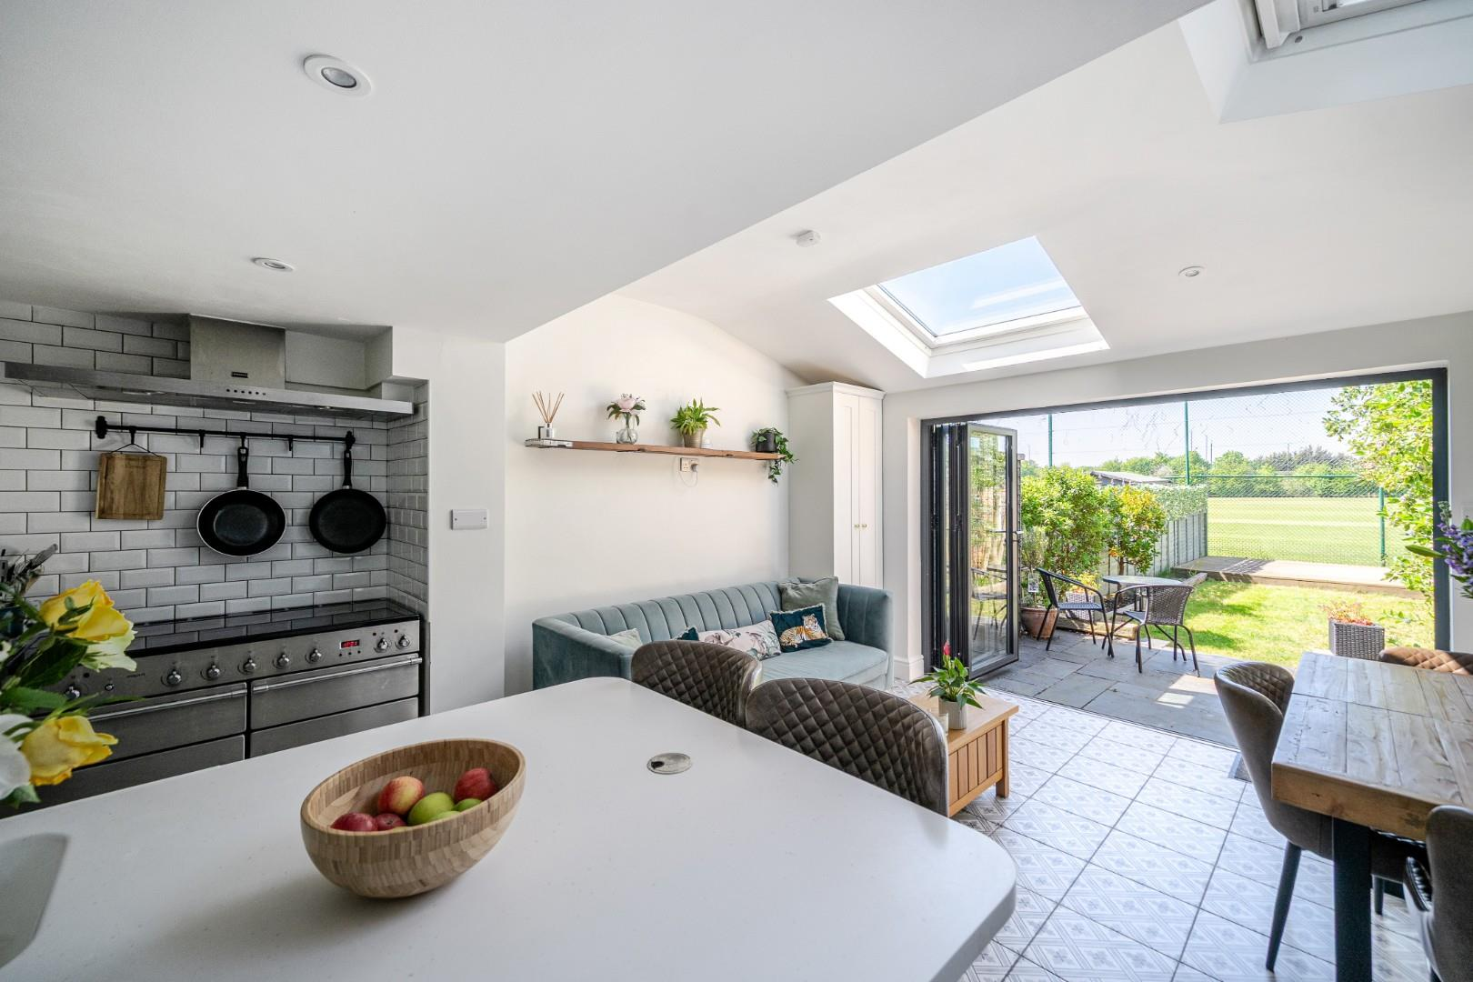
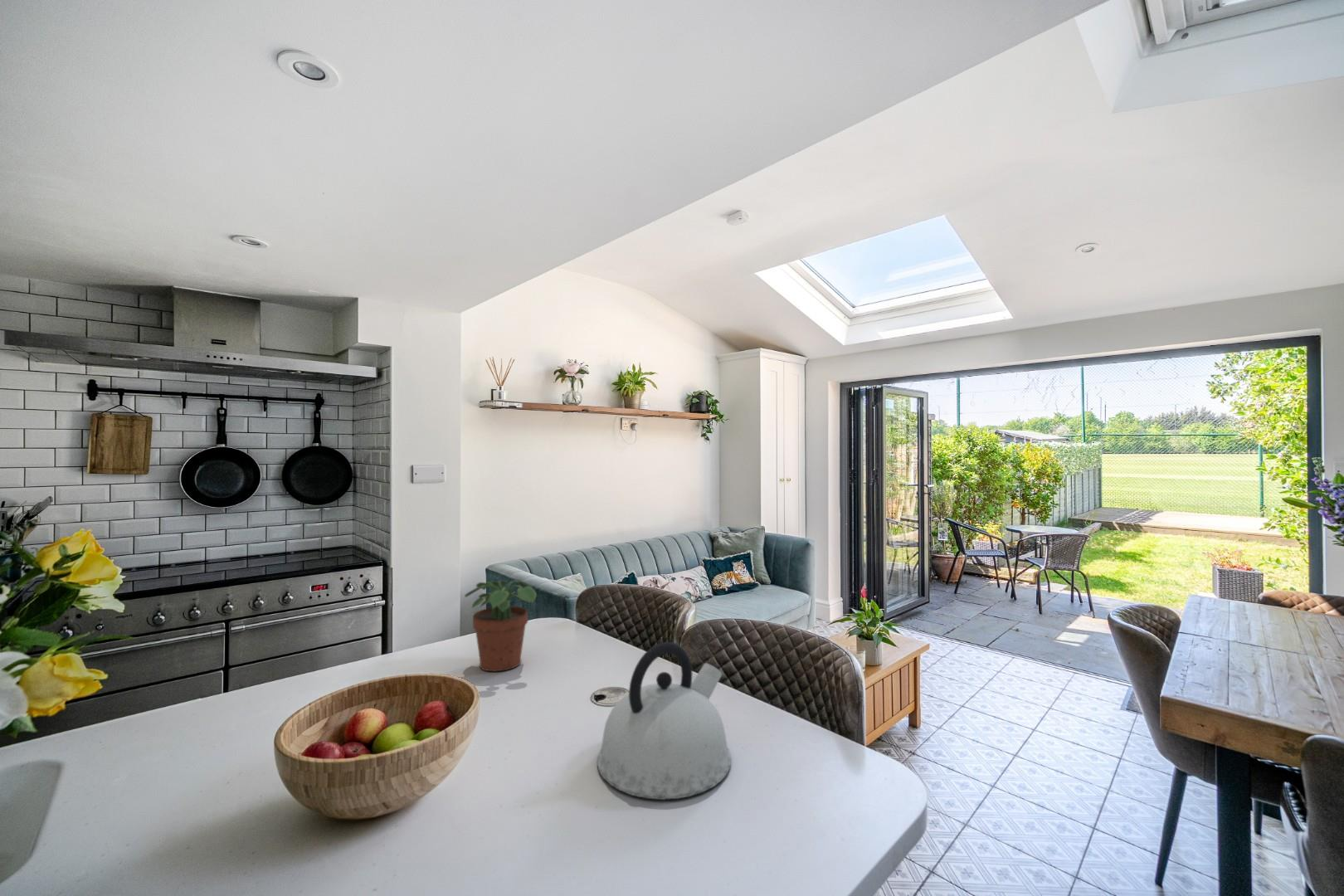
+ kettle [597,641,732,801]
+ potted plant [464,579,538,672]
